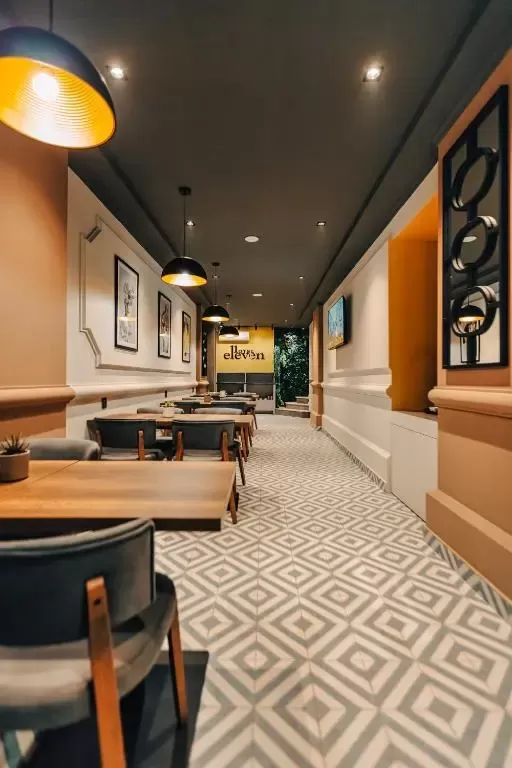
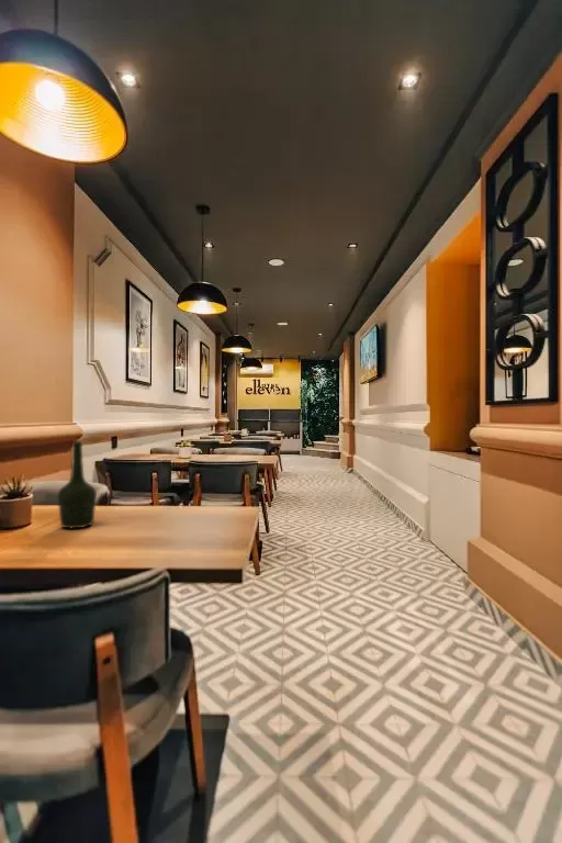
+ bottle [57,439,98,530]
